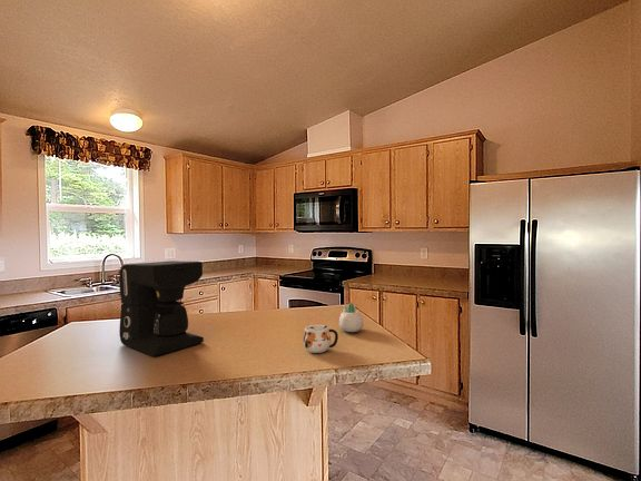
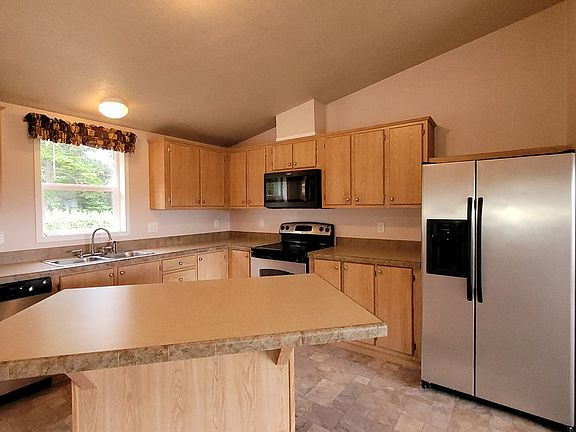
- succulent planter [338,302,364,333]
- coffee maker [118,259,205,357]
- mug [303,324,339,354]
